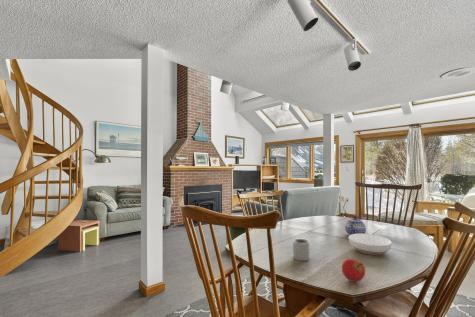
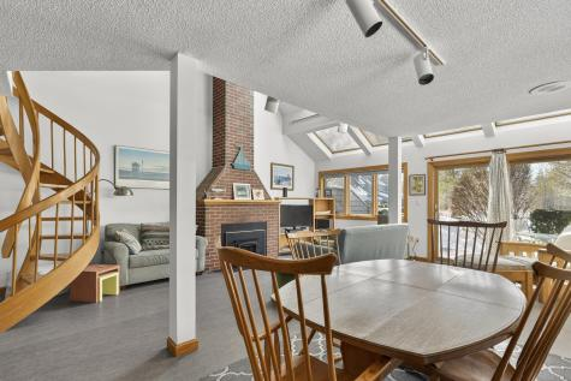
- teapot [344,215,367,236]
- cup [292,238,310,262]
- fruit [341,258,366,283]
- bowl [348,233,393,256]
